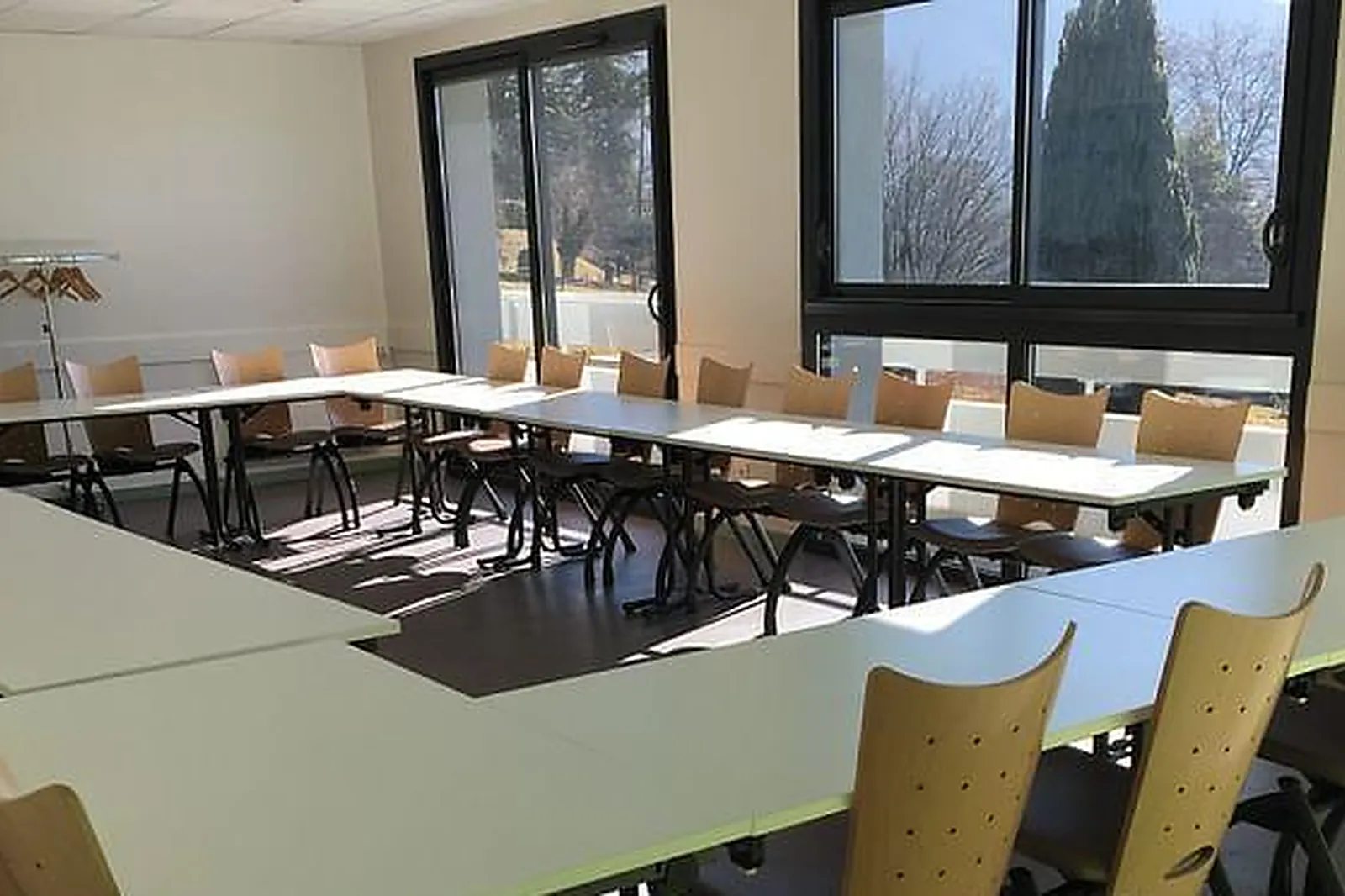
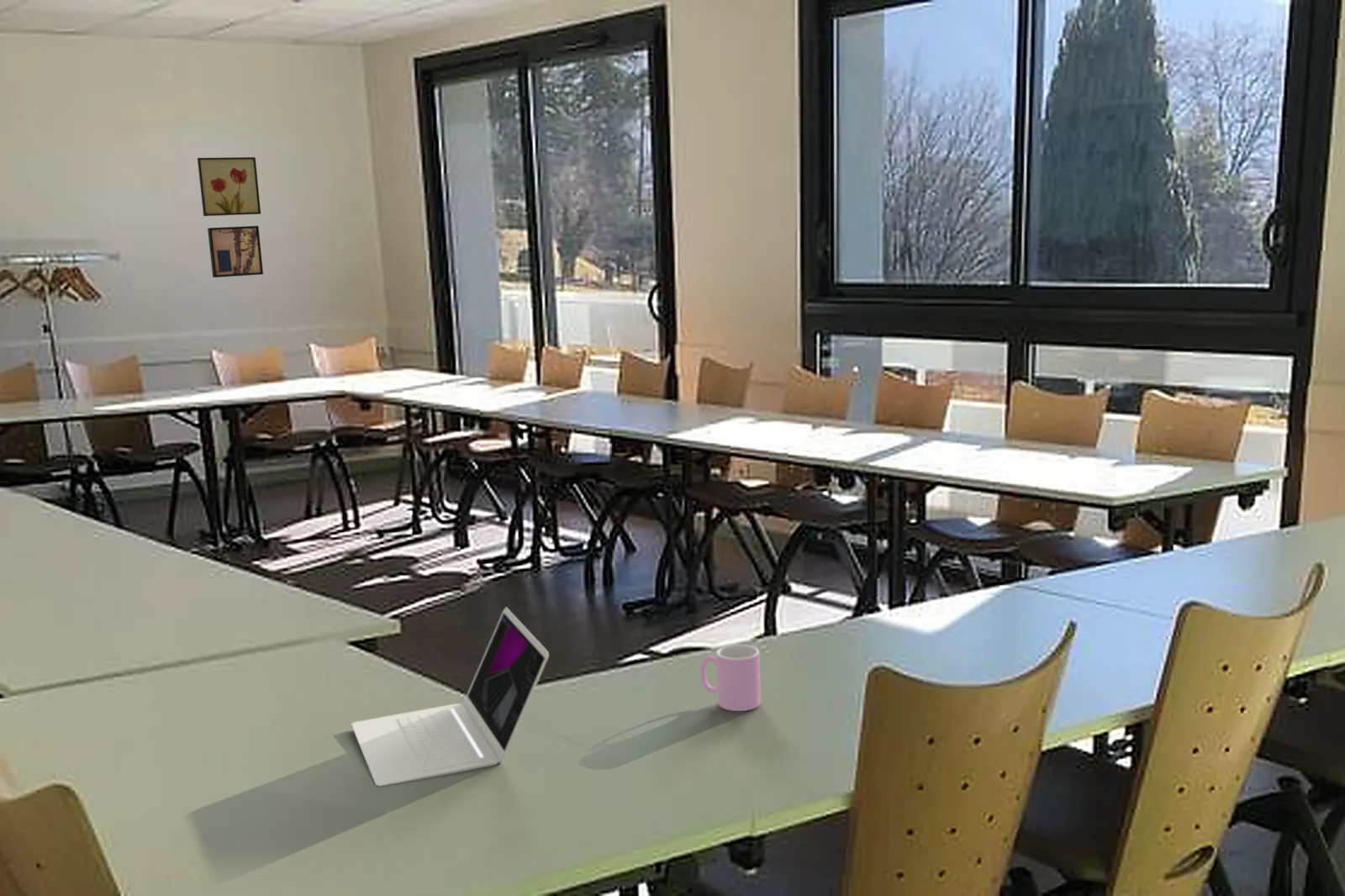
+ wall art [197,156,261,217]
+ cup [699,644,762,712]
+ wall art [207,225,264,278]
+ laptop [351,607,550,788]
